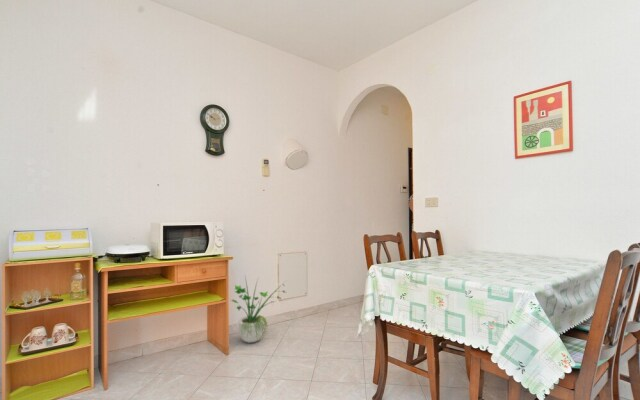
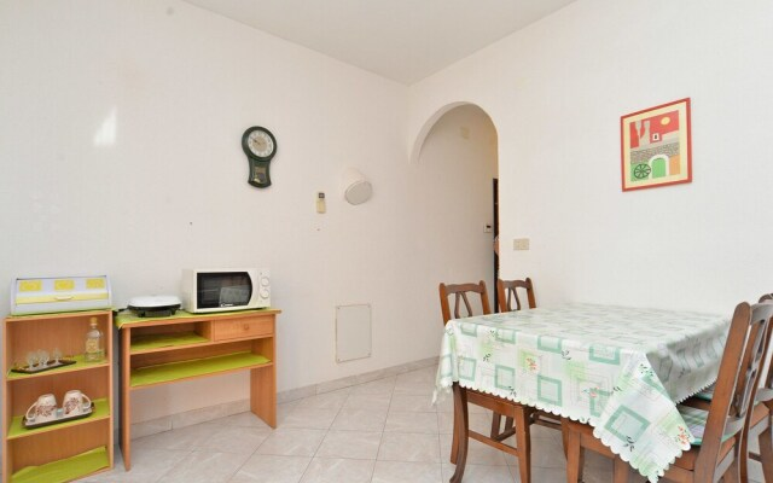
- potted plant [230,275,287,344]
